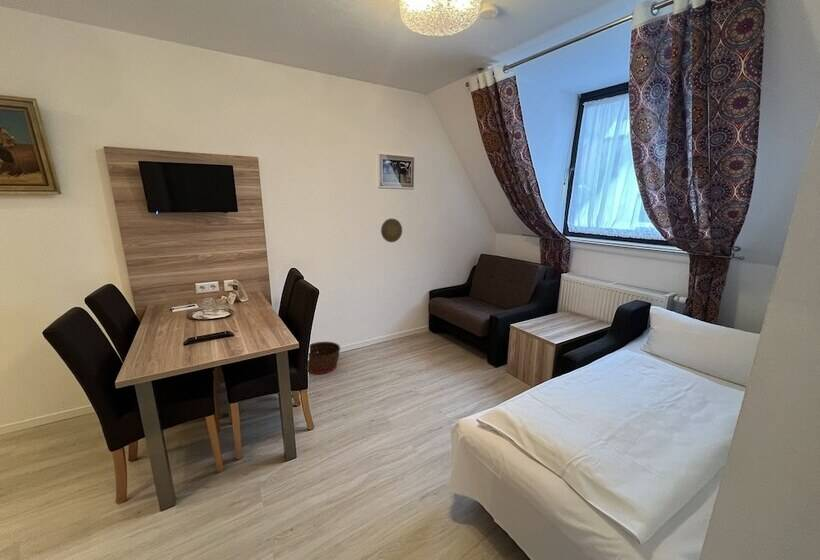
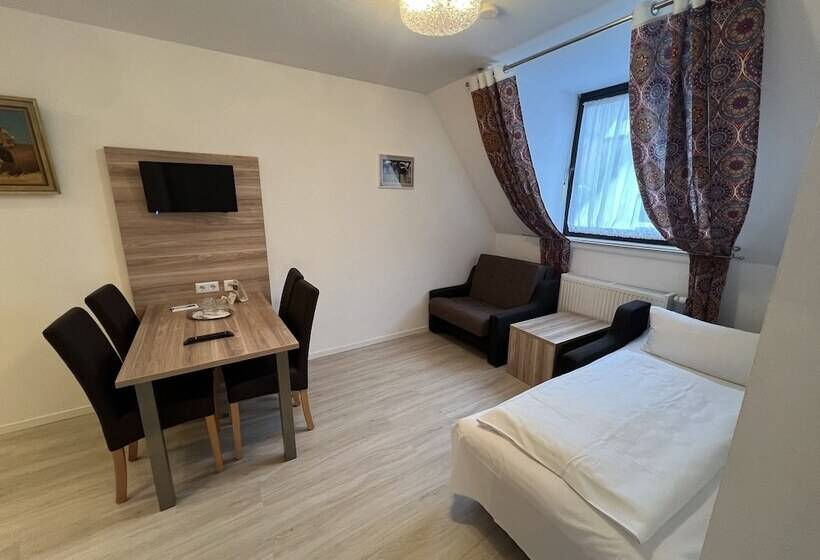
- basket [307,341,341,375]
- decorative plate [380,218,403,243]
